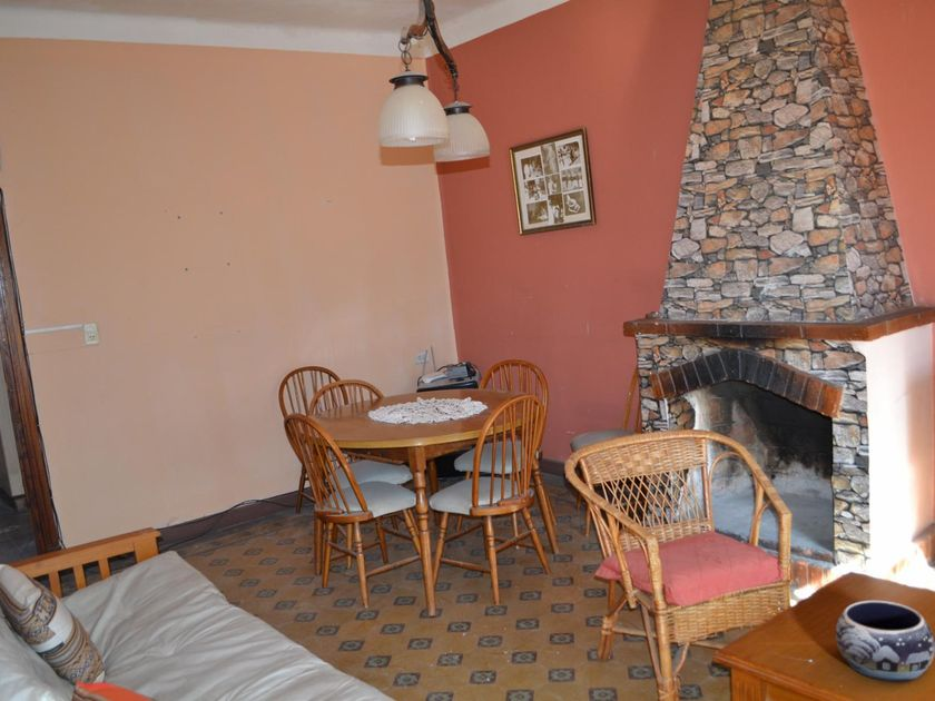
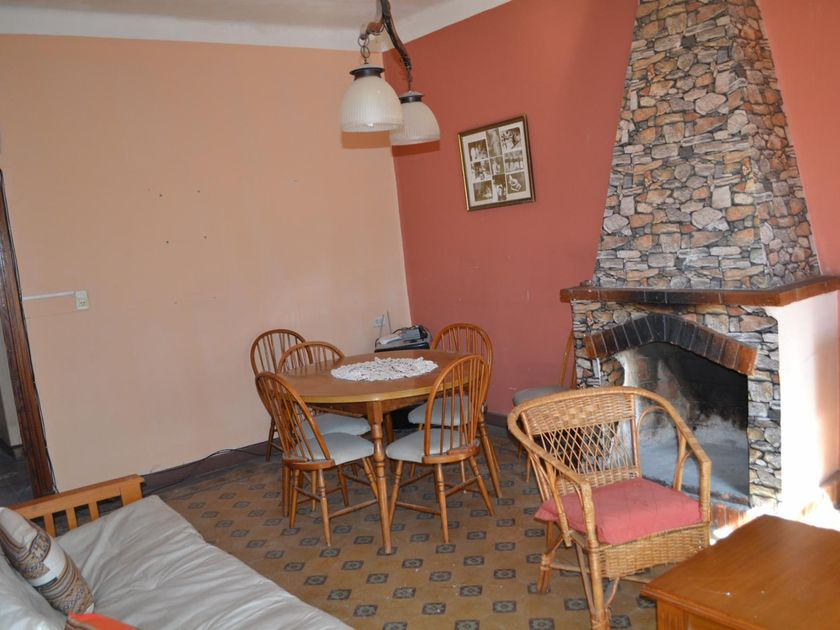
- decorative bowl [835,600,935,683]
